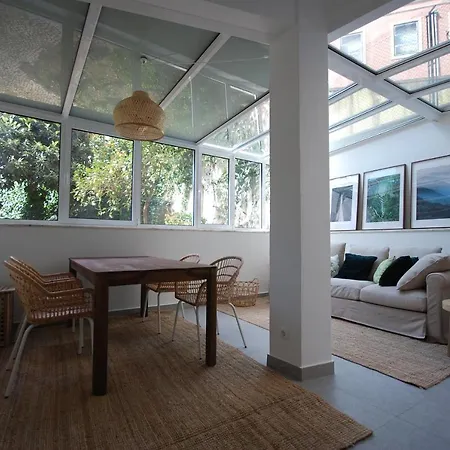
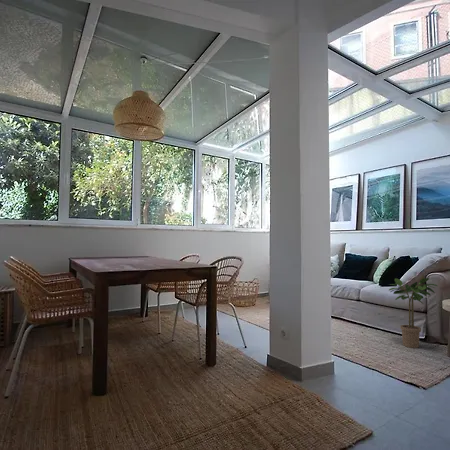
+ potted plant [387,277,438,349]
